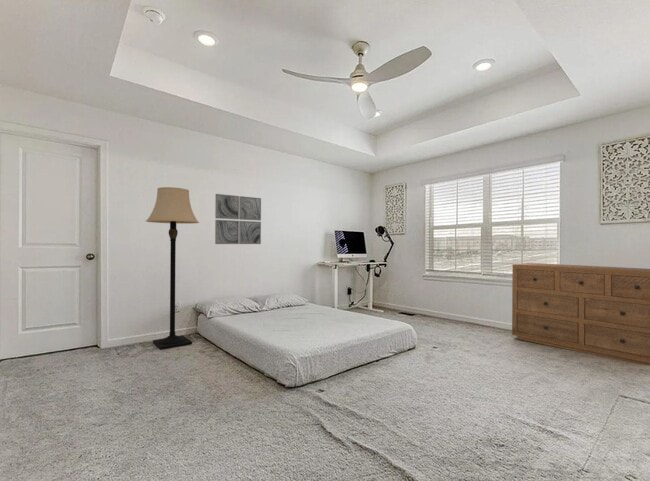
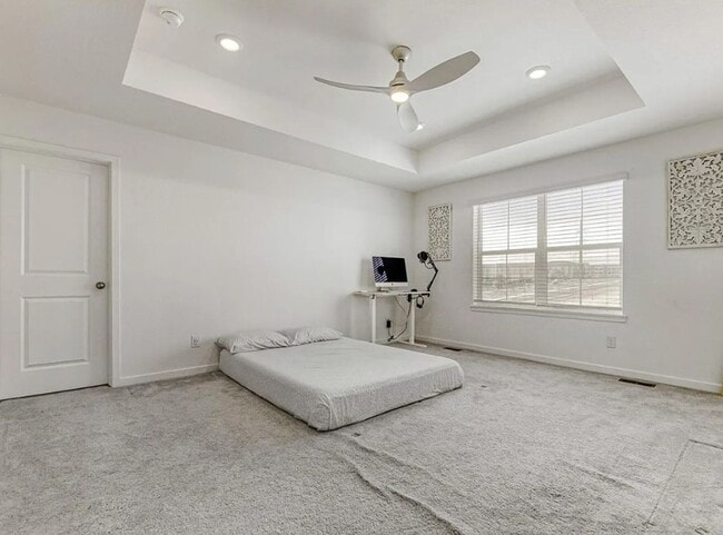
- lamp [145,186,200,351]
- wall art [214,193,262,245]
- dresser [511,262,650,367]
